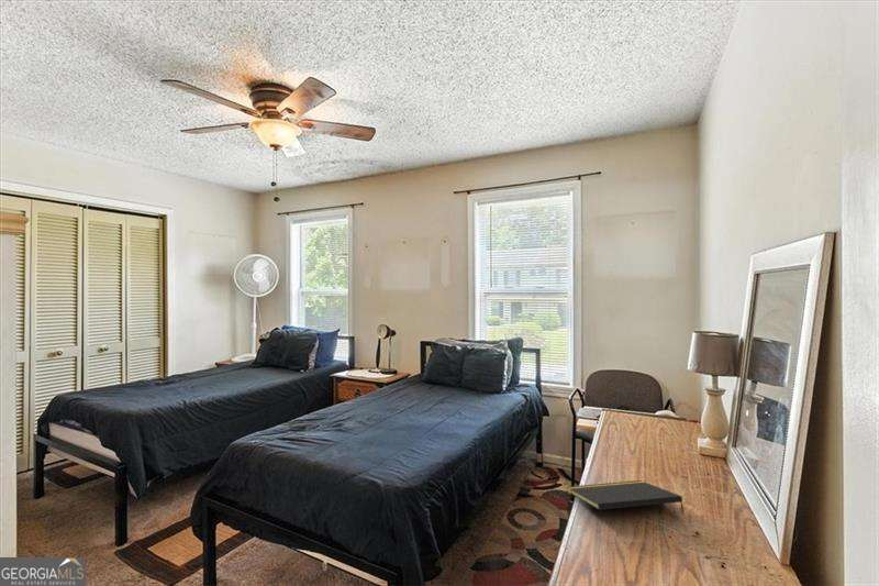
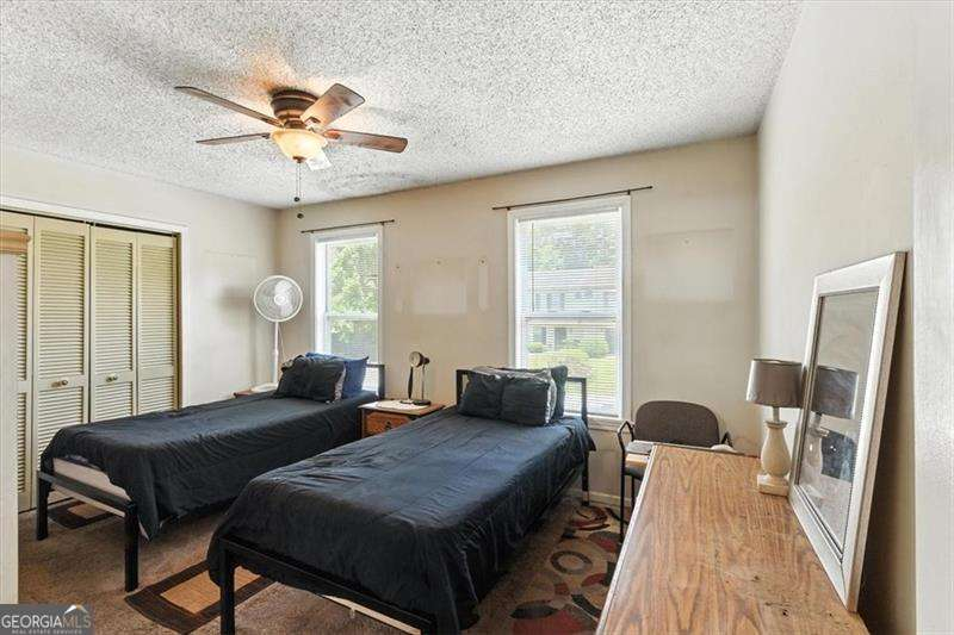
- notepad [566,479,686,516]
